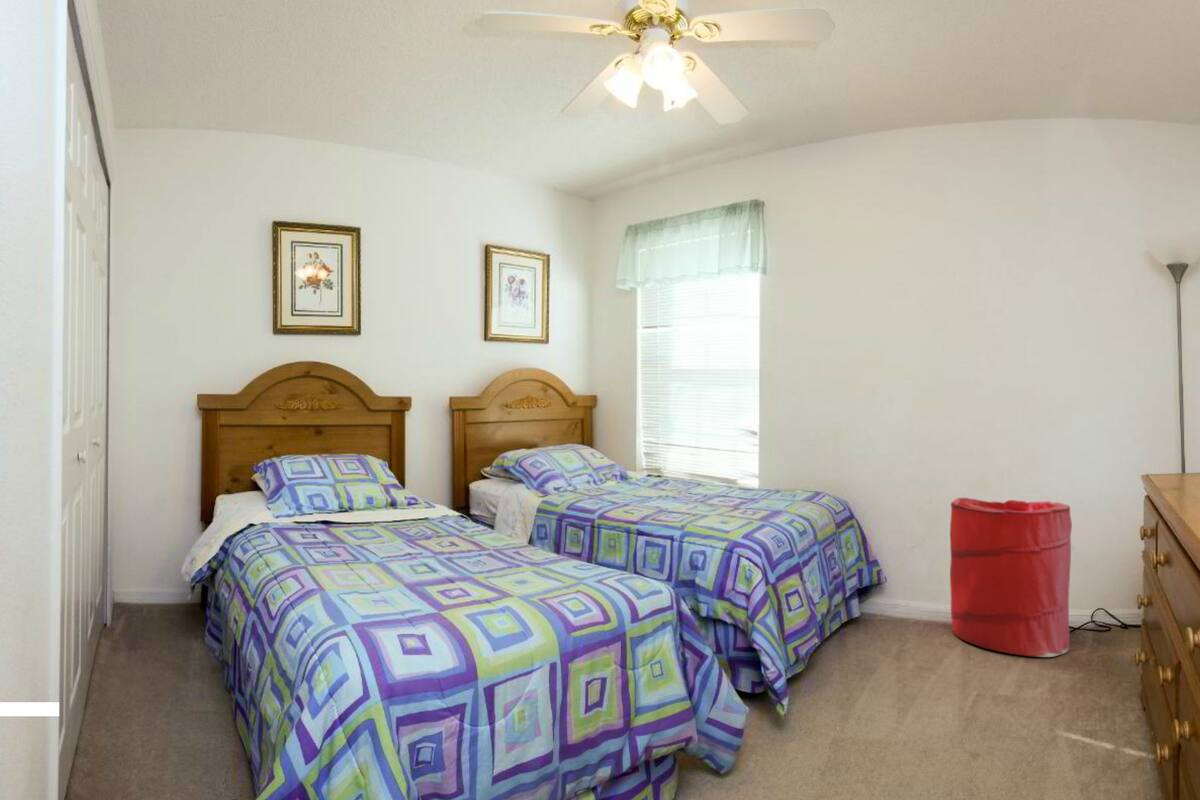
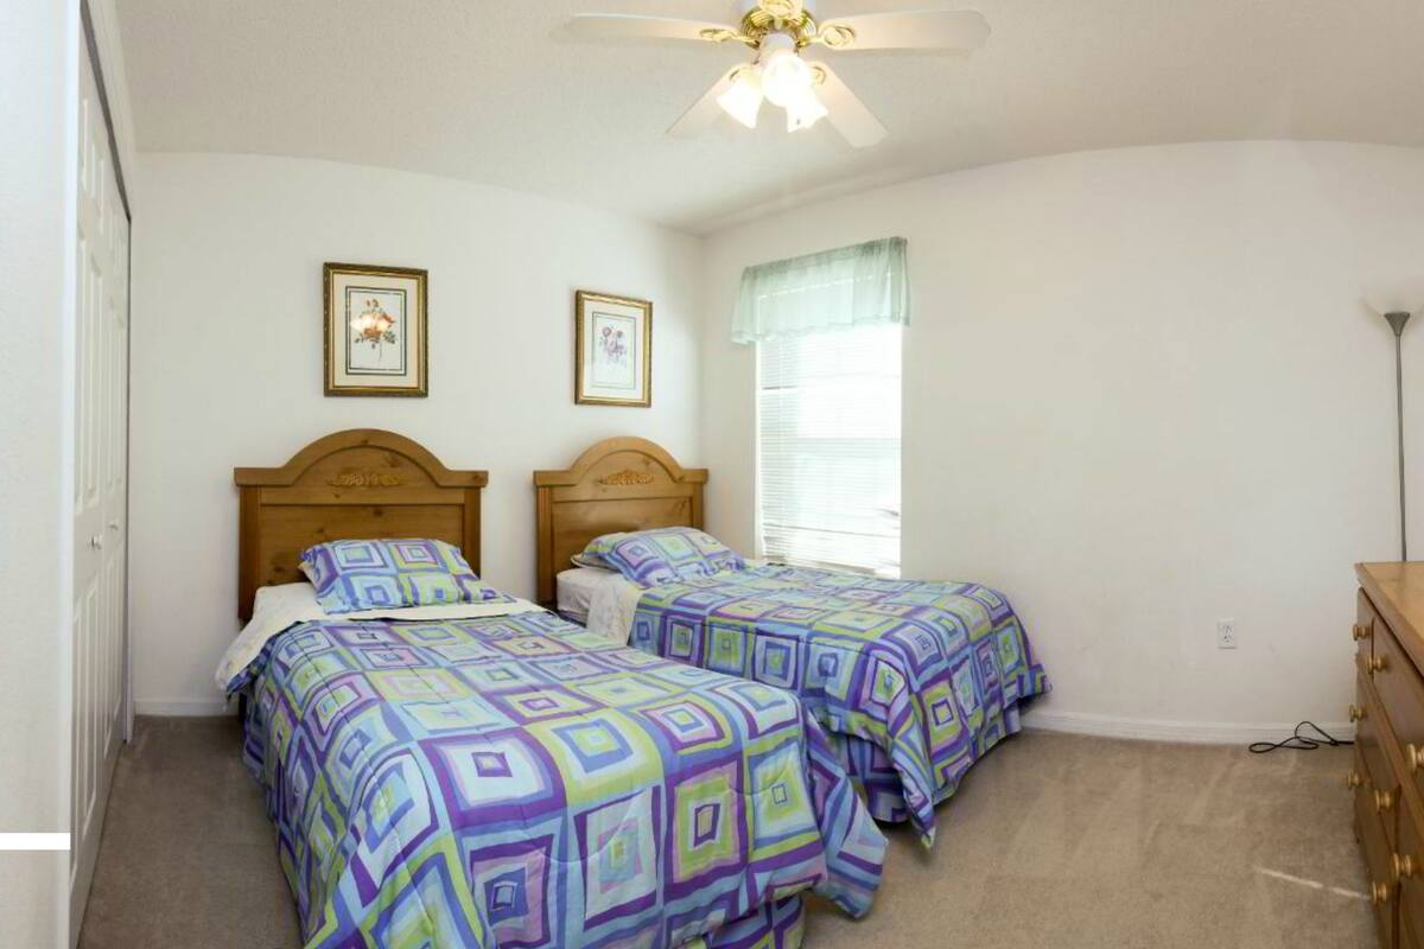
- laundry hamper [949,497,1073,658]
